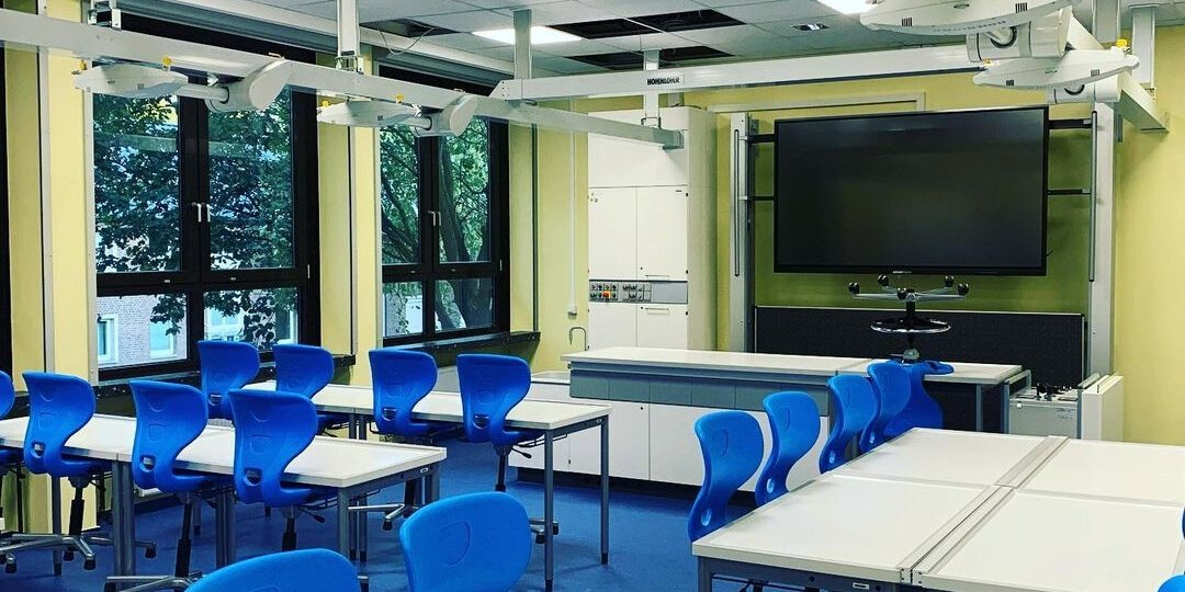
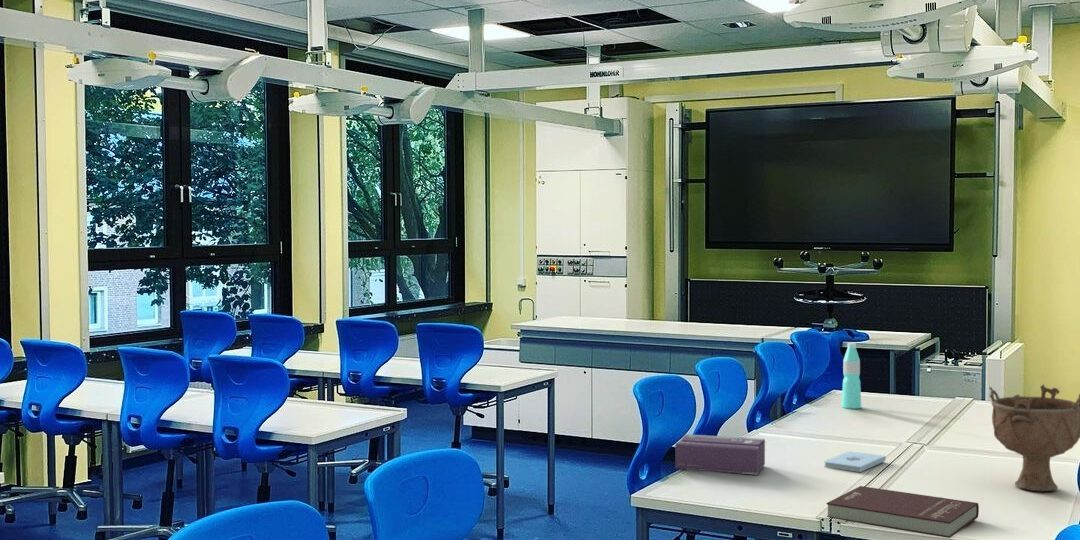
+ water bottle [841,342,862,410]
+ book [826,485,980,539]
+ decorative bowl [988,384,1080,492]
+ tissue box [674,433,766,475]
+ notepad [823,451,887,473]
